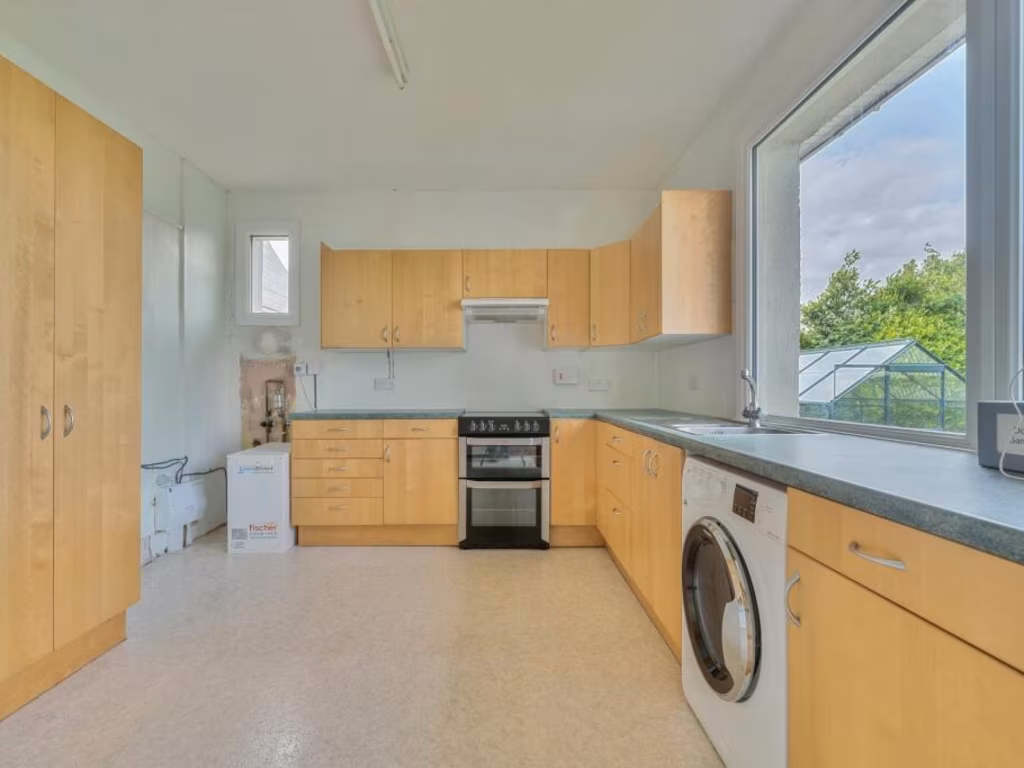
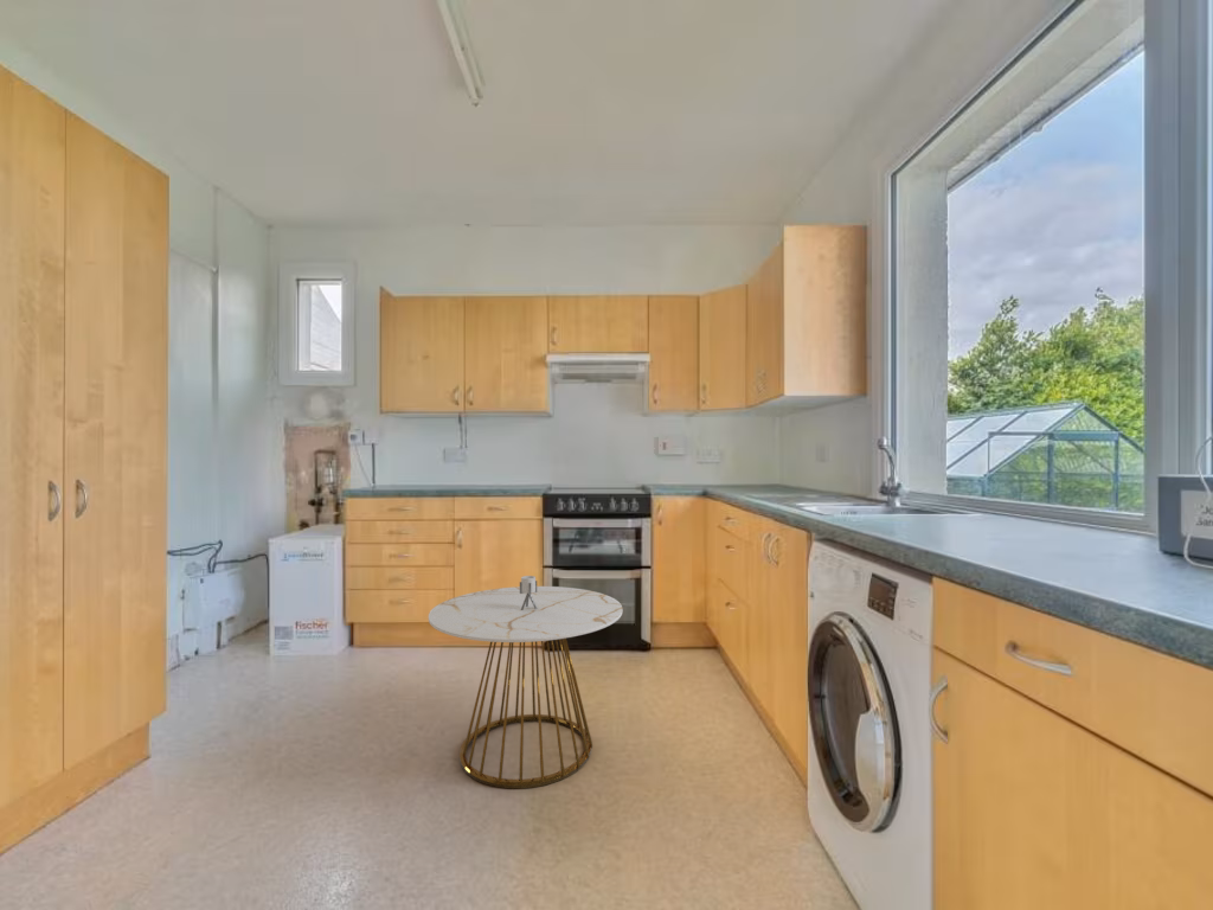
+ side table [428,575,624,789]
